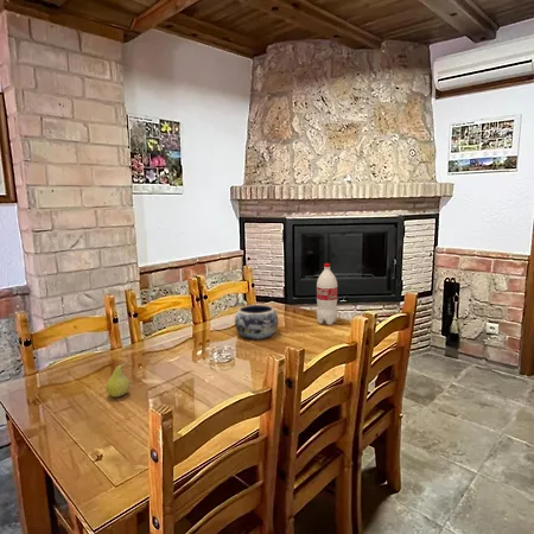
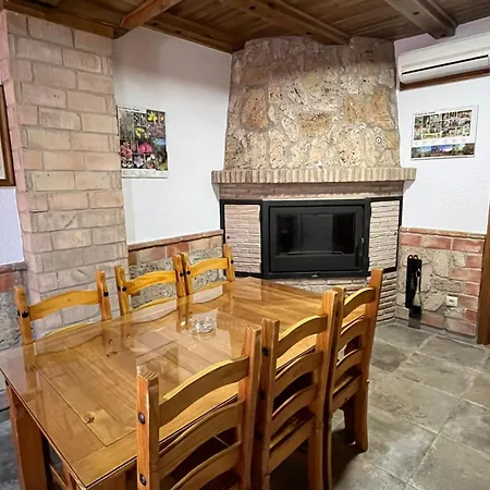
- decorative bowl [234,304,279,341]
- fruit [106,360,132,399]
- bottle [316,262,338,326]
